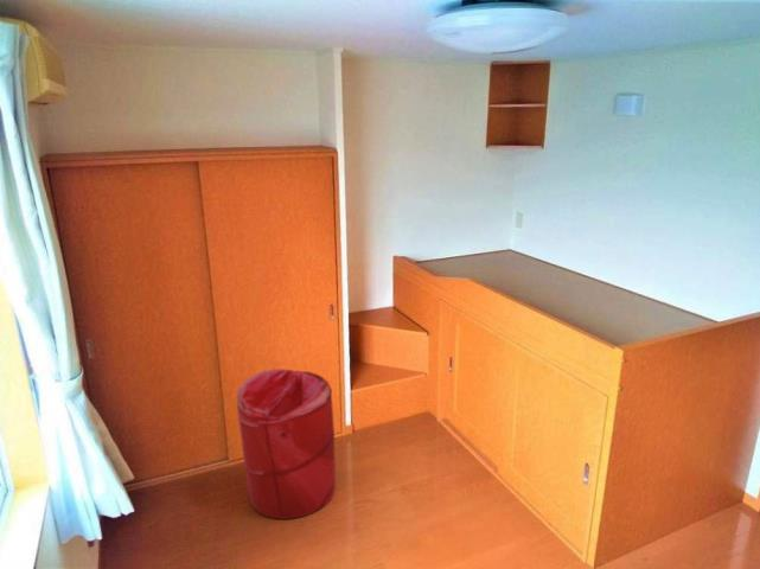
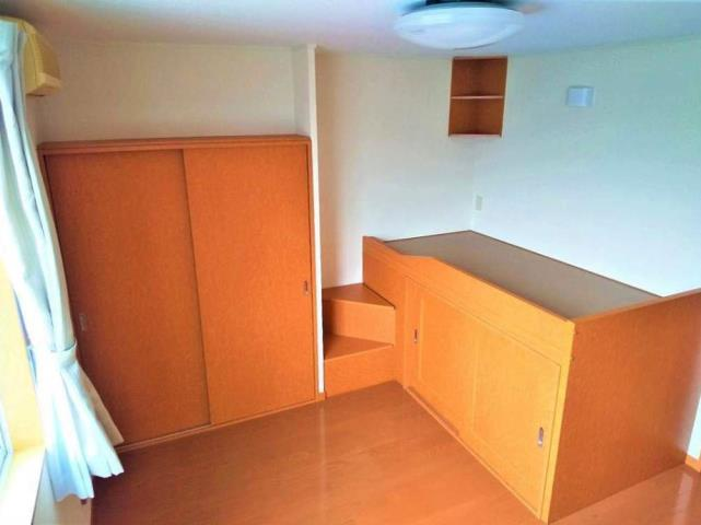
- laundry hamper [236,367,337,520]
